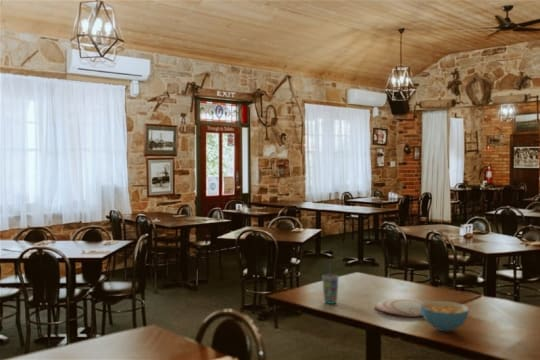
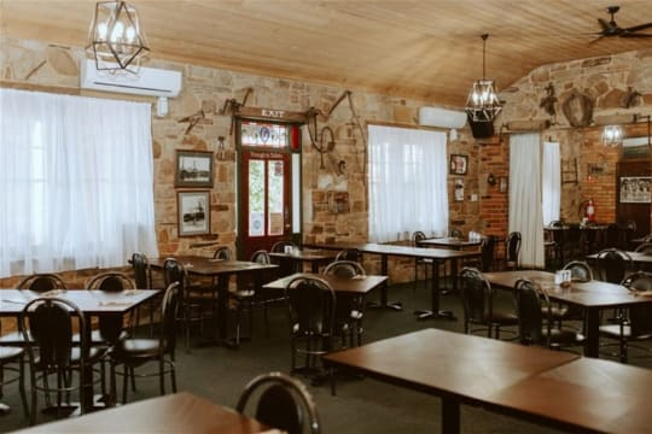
- cereal bowl [421,300,470,332]
- cup [321,262,339,305]
- plate [374,298,424,318]
